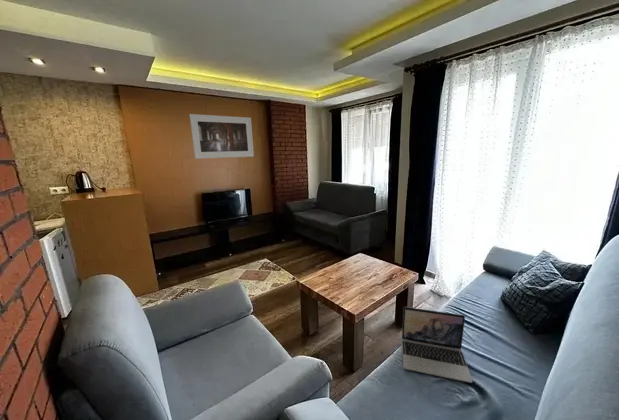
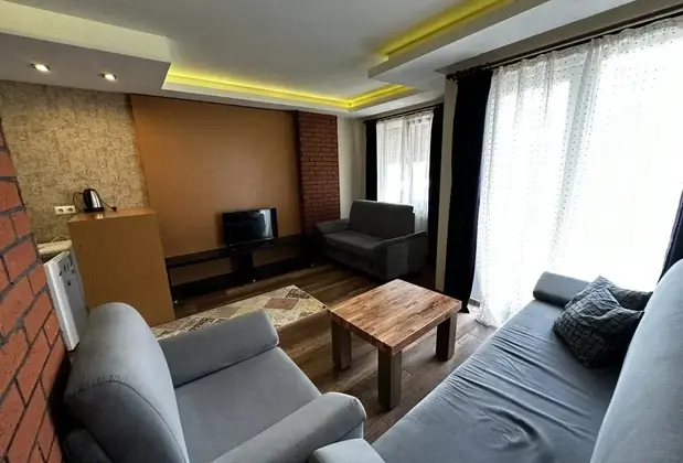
- laptop [401,306,473,384]
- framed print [188,113,255,160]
